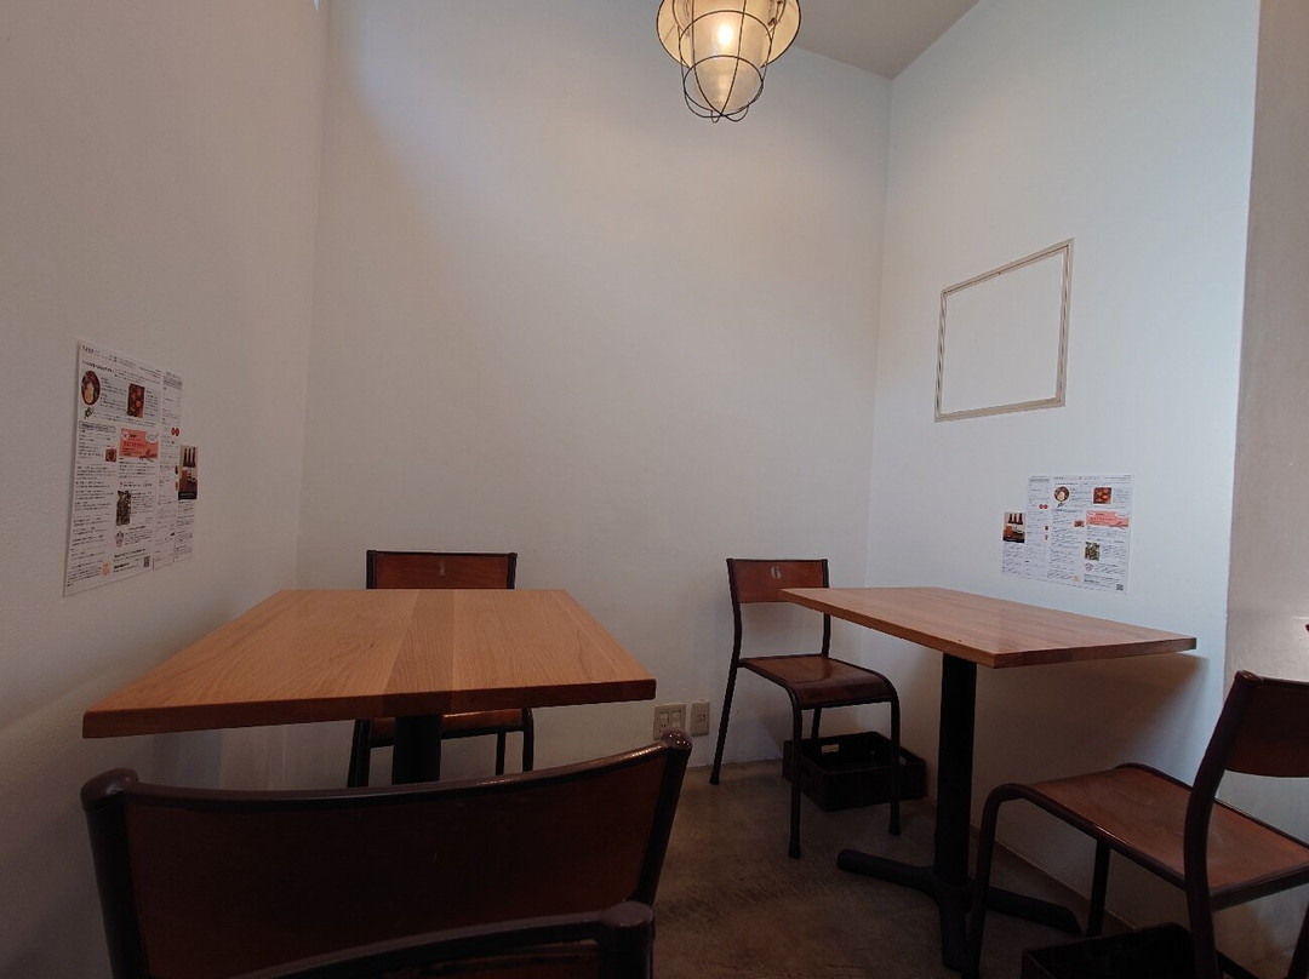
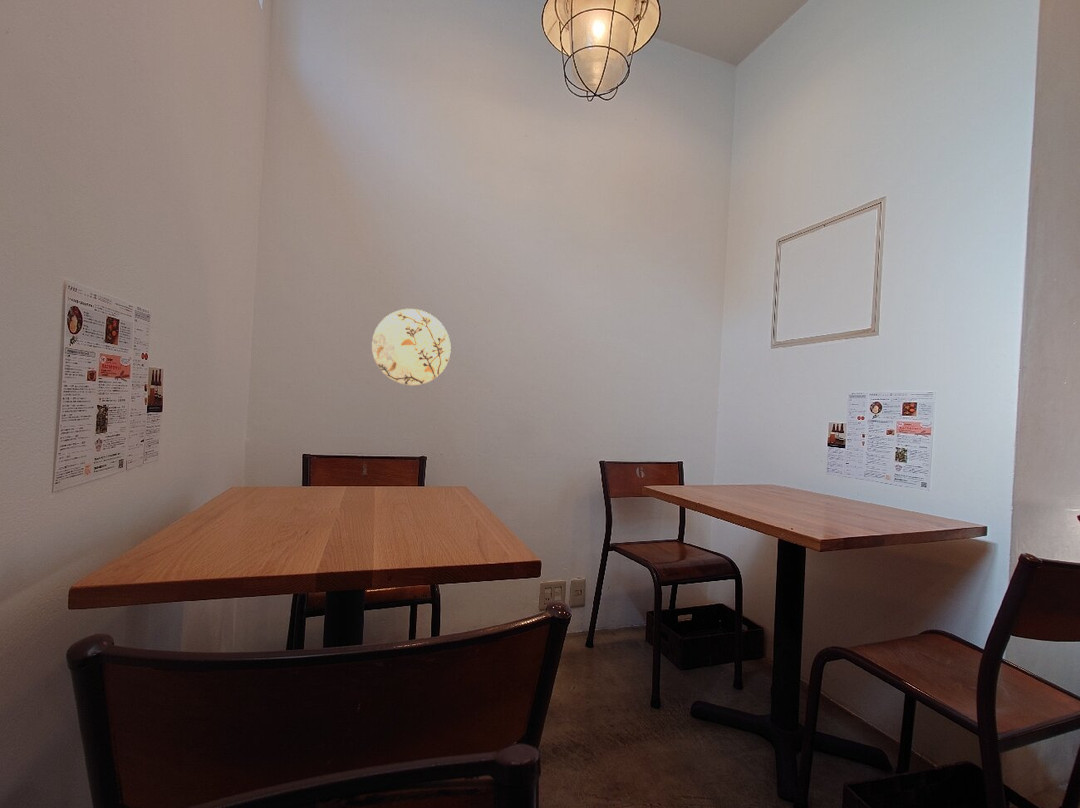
+ decorative plate [371,308,452,386]
